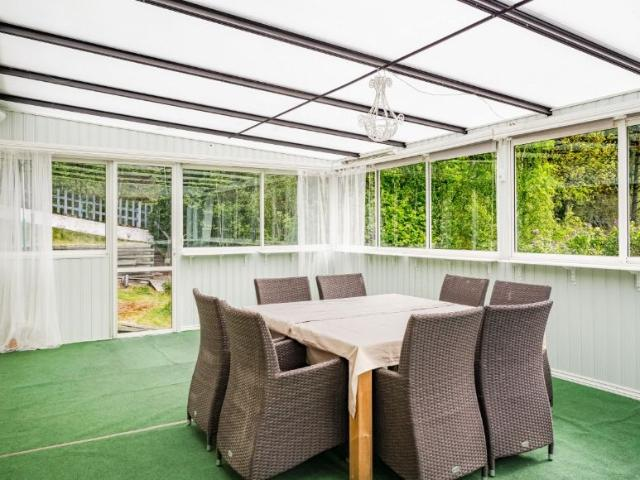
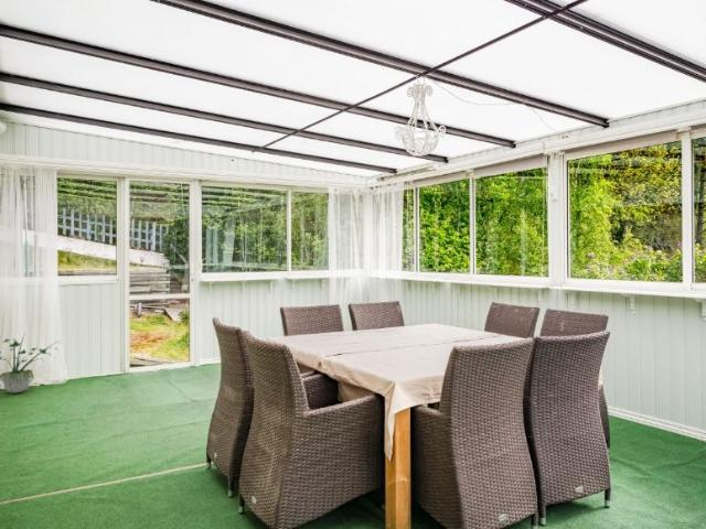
+ potted plant [0,332,64,395]
